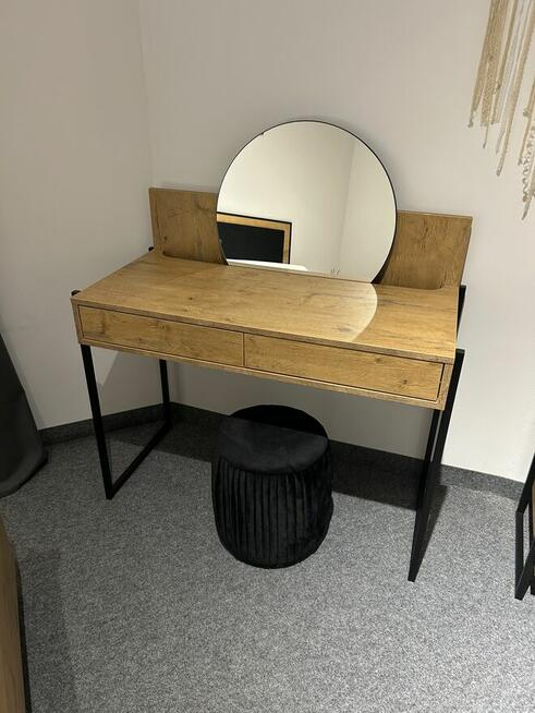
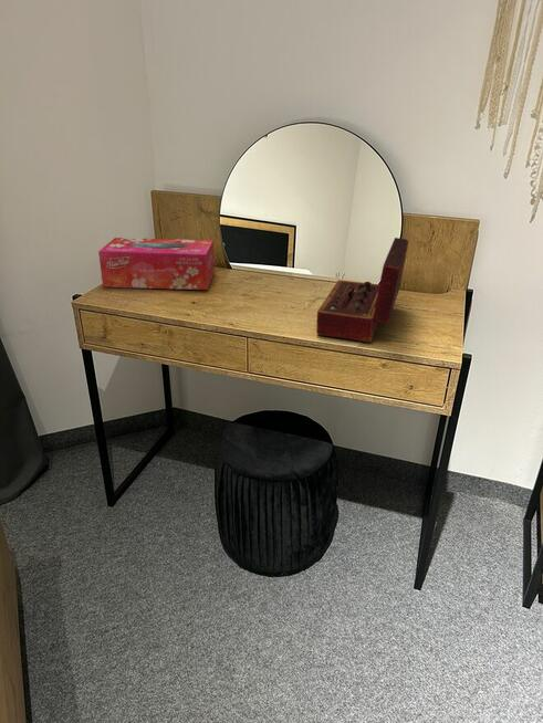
+ wooden box [315,237,409,343]
+ tissue box [97,237,216,291]
